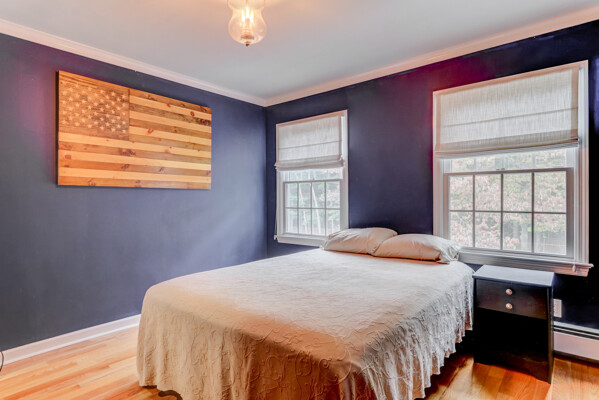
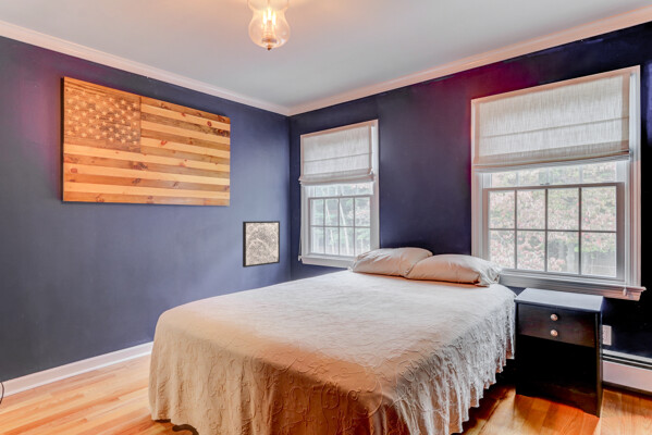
+ wall art [242,220,281,269]
